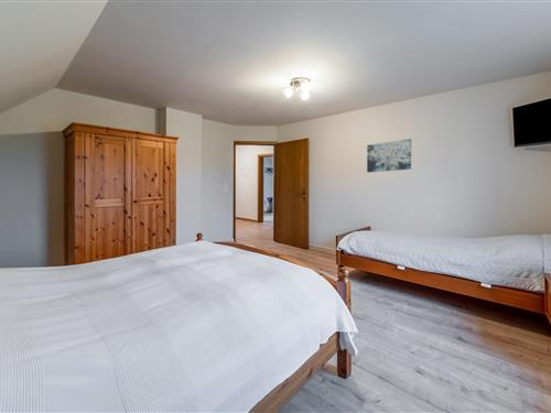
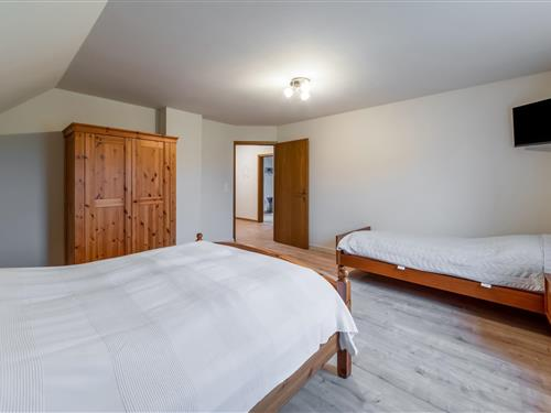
- wall art [366,138,412,174]
